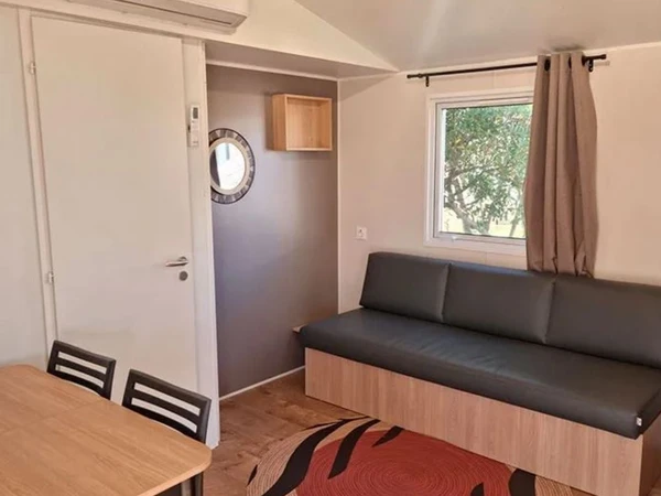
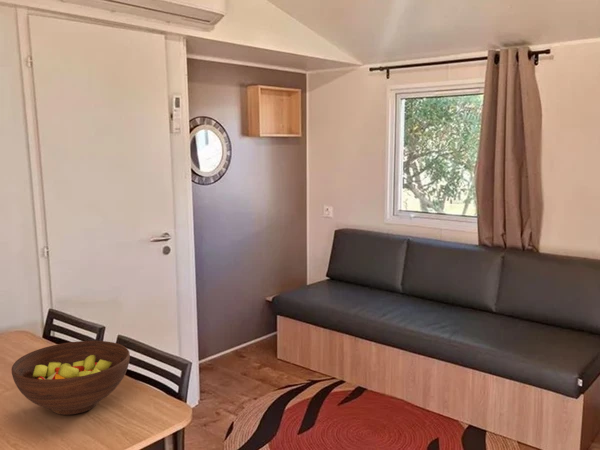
+ fruit bowl [11,340,131,416]
